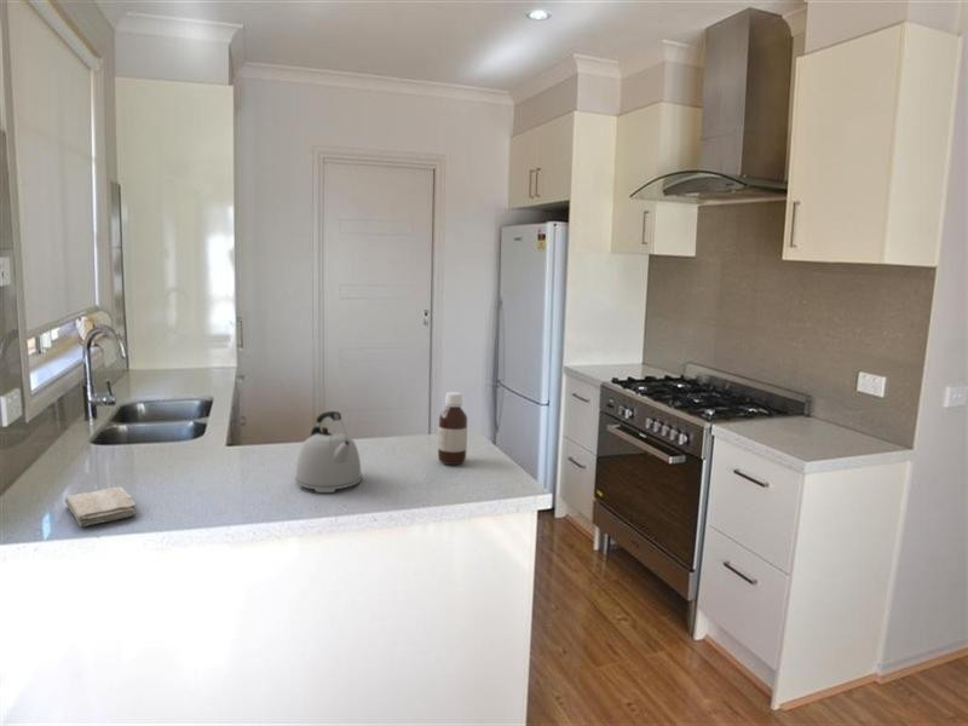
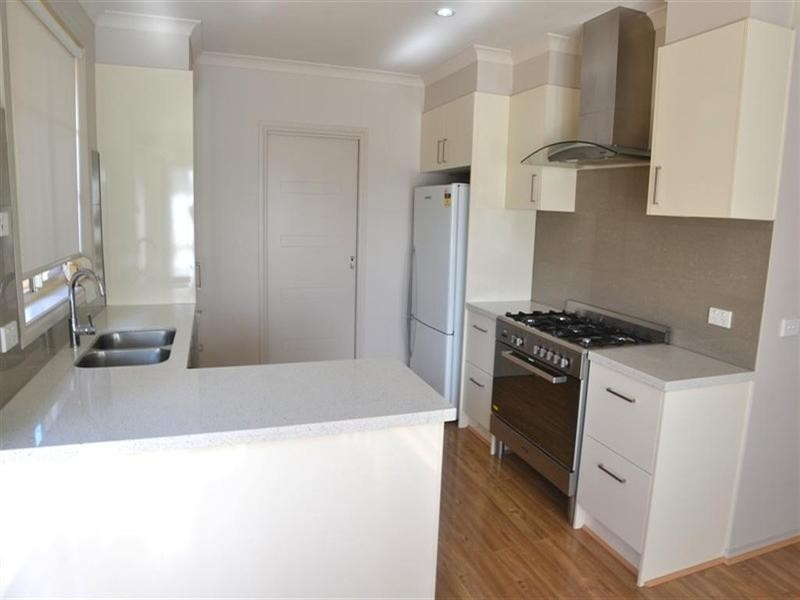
- bottle [437,391,468,466]
- kettle [294,410,363,494]
- washcloth [64,485,137,528]
